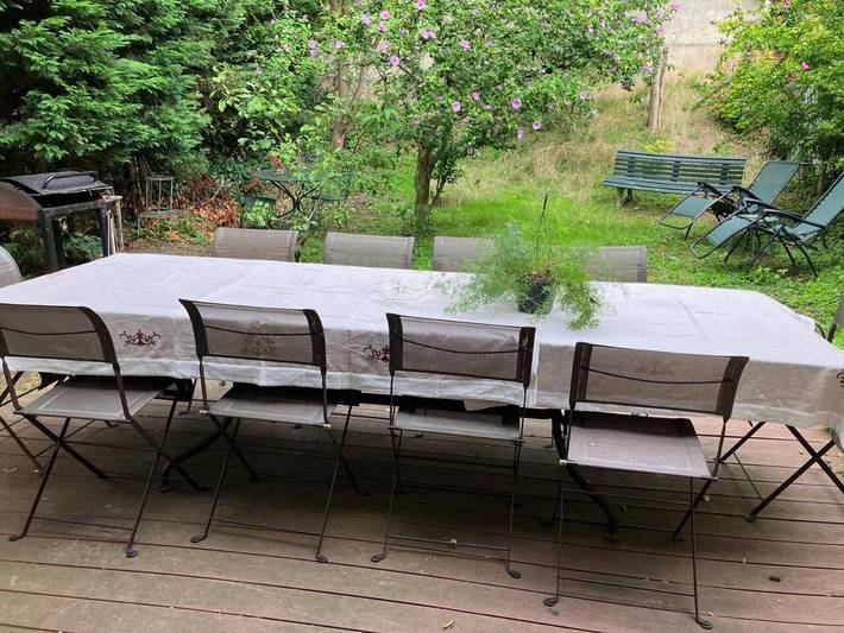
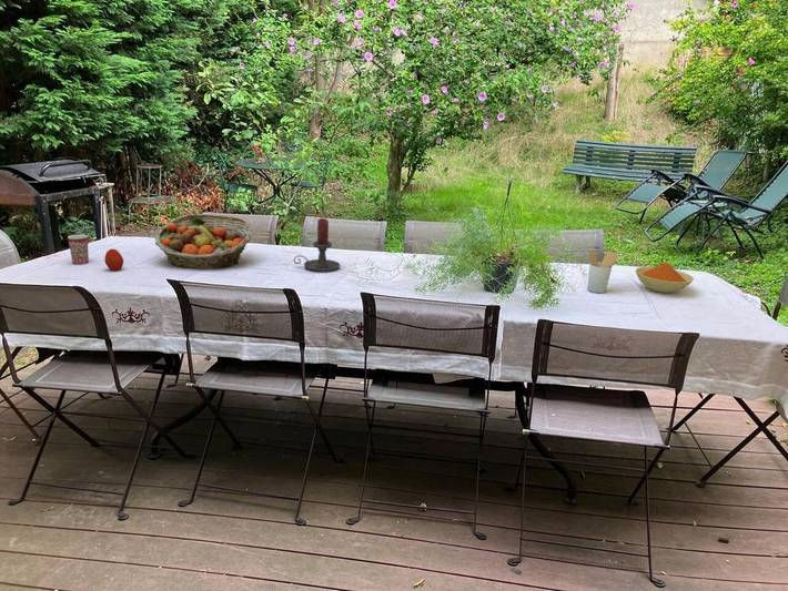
+ utensil holder [586,248,620,294]
+ mug [67,234,90,266]
+ bowl [635,262,695,294]
+ apple [103,247,124,272]
+ candle holder [293,217,341,273]
+ fruit basket [154,213,254,269]
